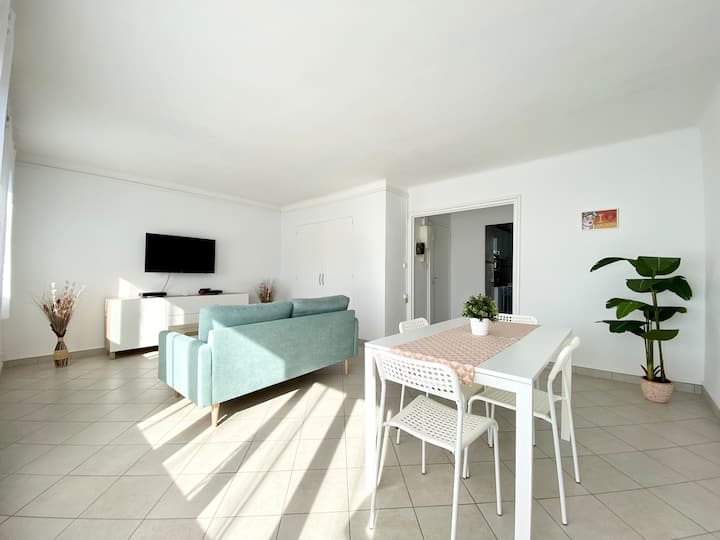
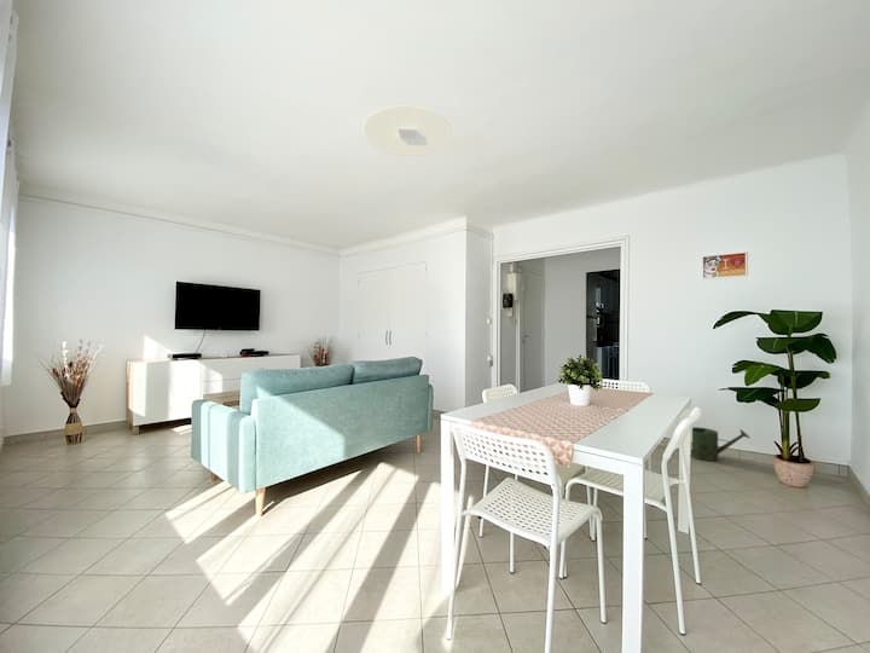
+ watering can [690,426,750,462]
+ ceiling light [361,105,453,157]
